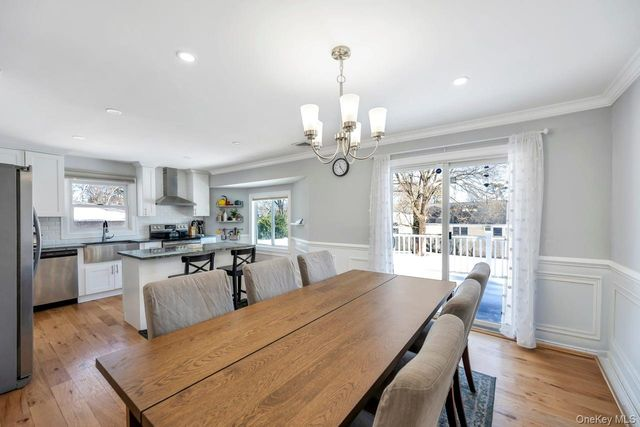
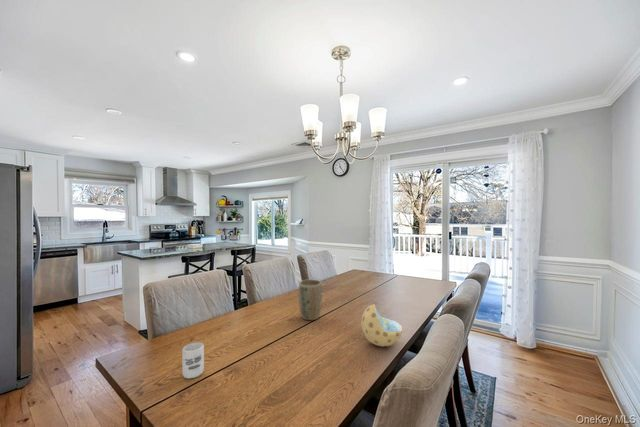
+ bowl [360,303,403,347]
+ plant pot [298,279,323,321]
+ cup [181,341,205,380]
